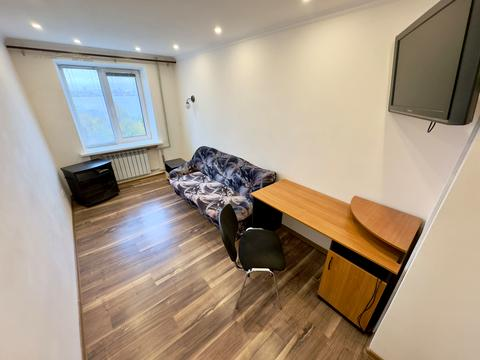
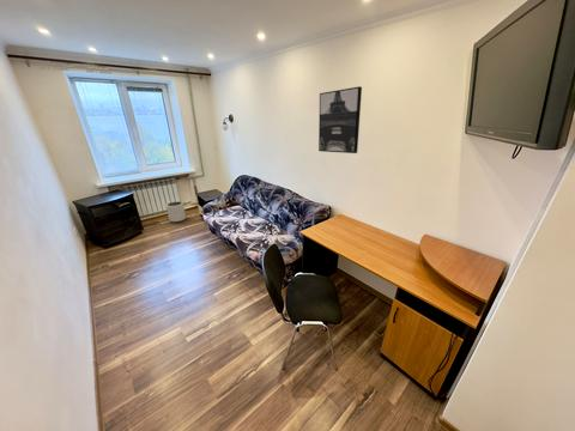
+ plant pot [165,201,187,223]
+ wall art [317,85,363,154]
